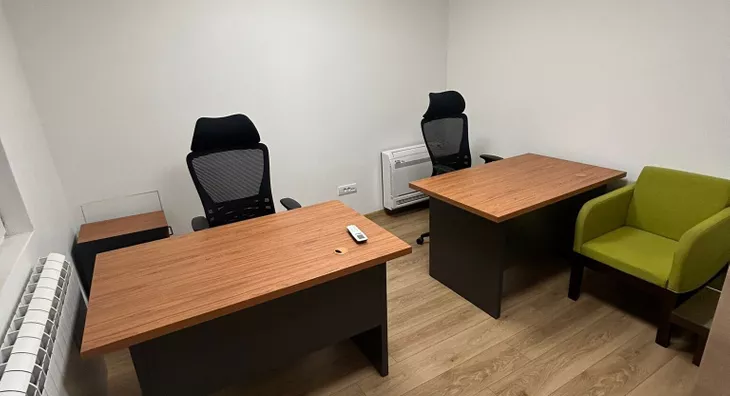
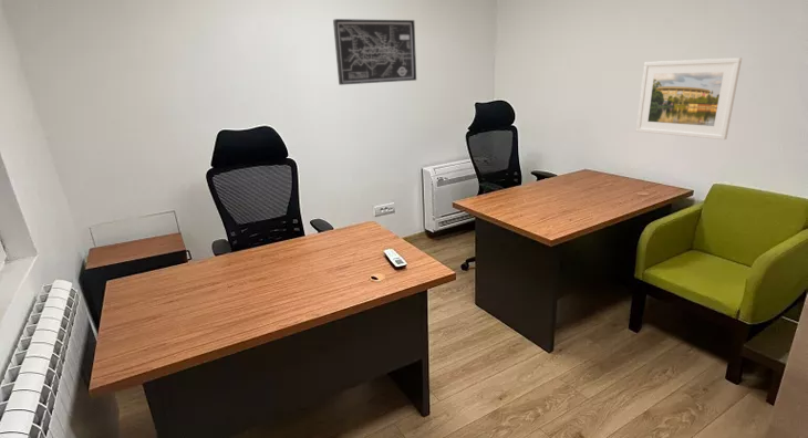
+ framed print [635,56,743,140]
+ wall art [332,18,417,86]
